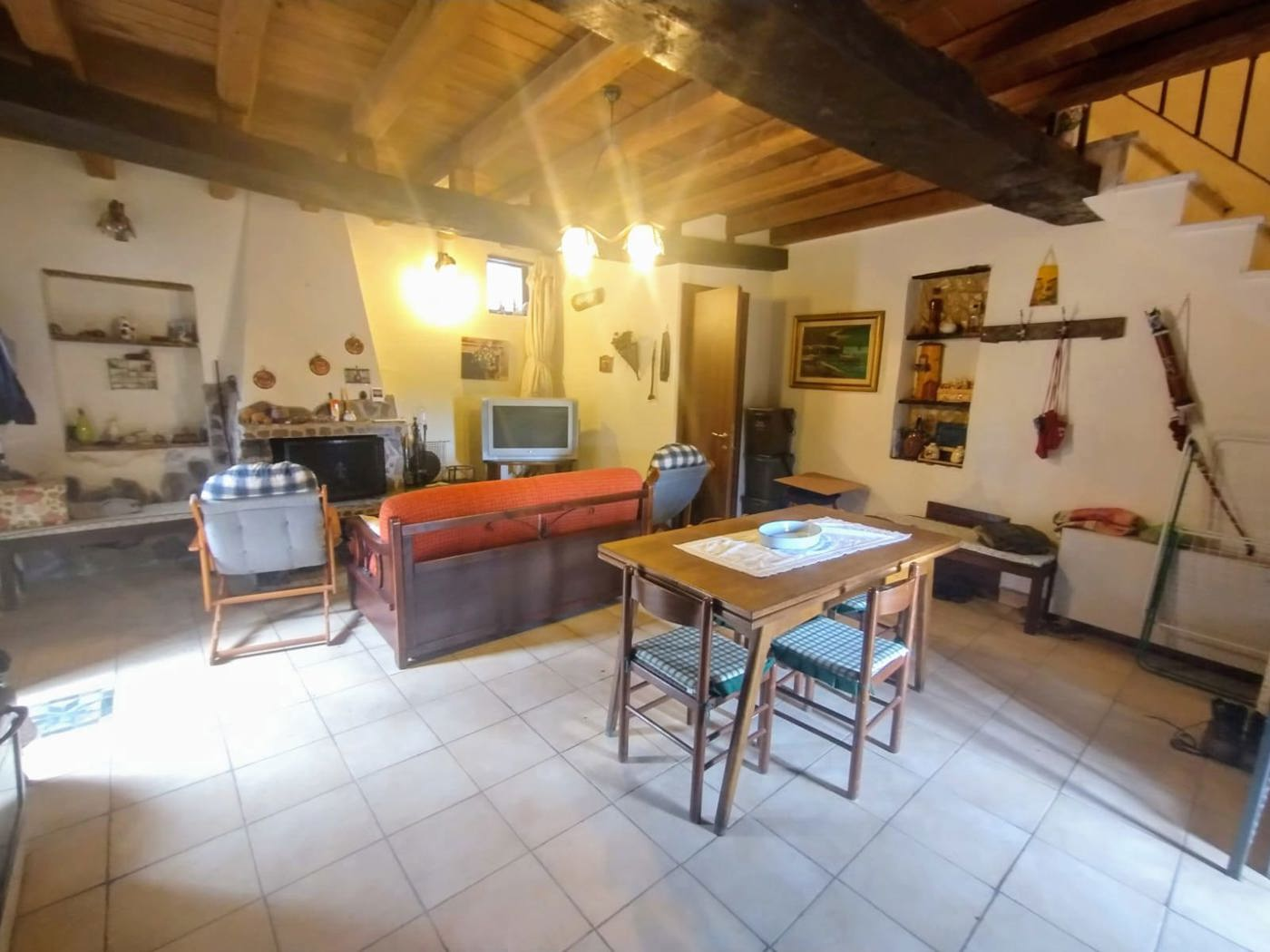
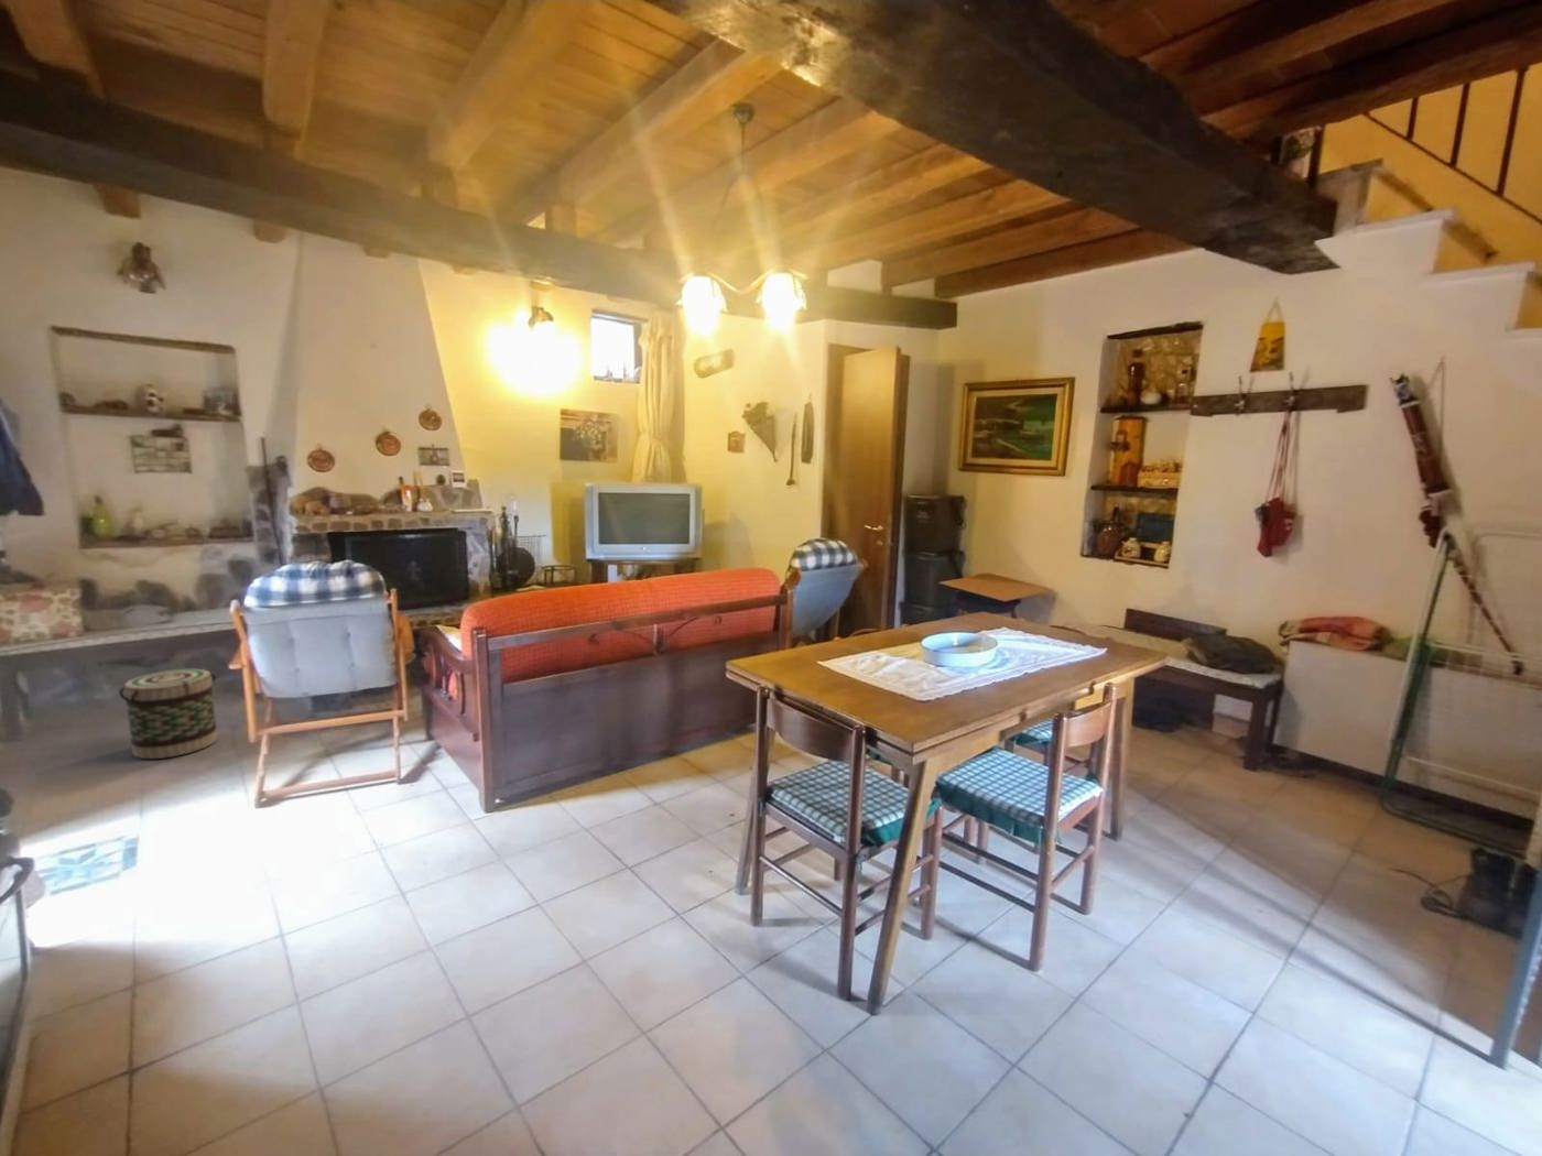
+ basket [118,668,219,760]
